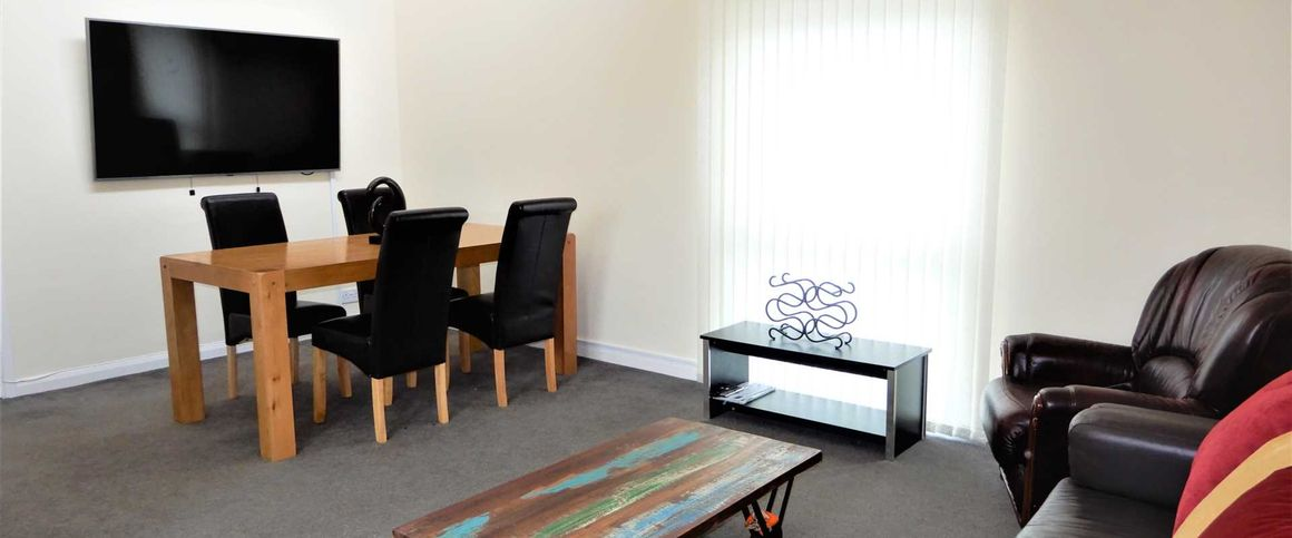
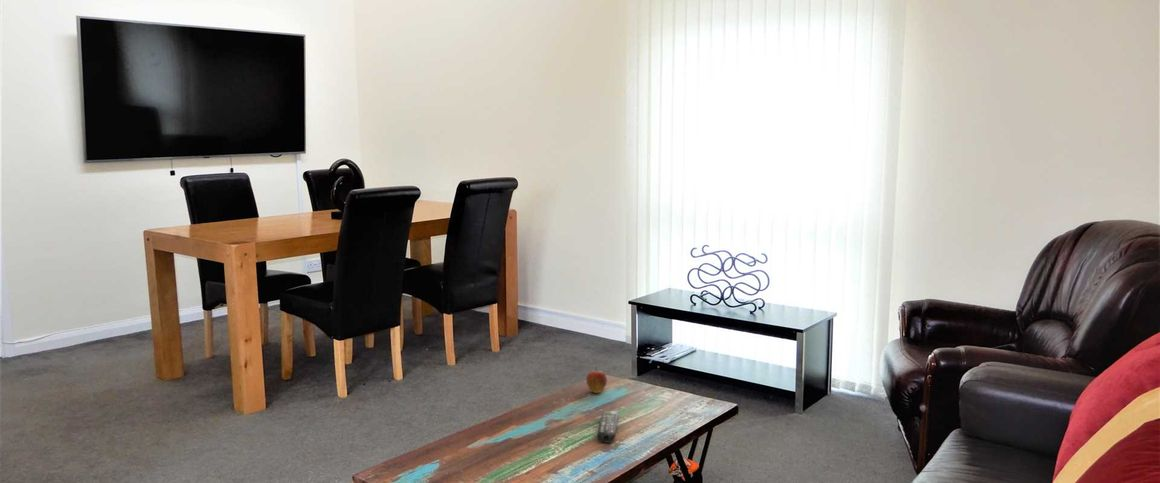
+ fruit [585,366,608,394]
+ remote control [597,410,620,444]
